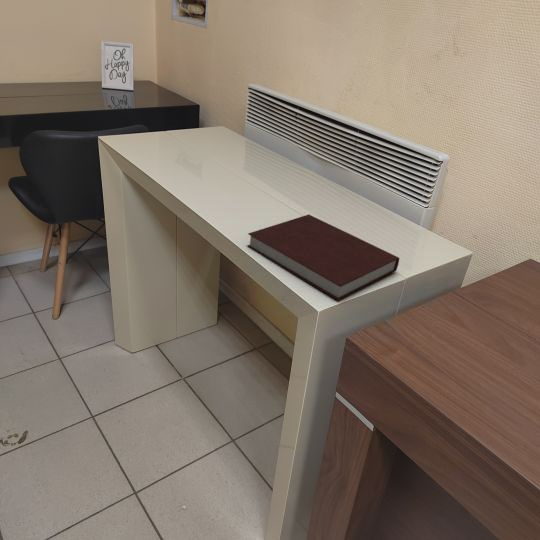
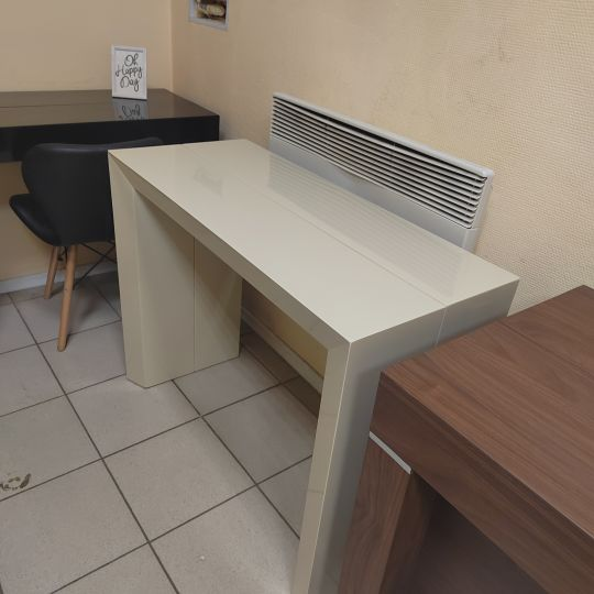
- notebook [246,214,400,301]
